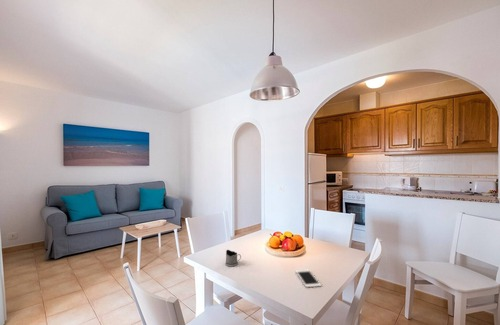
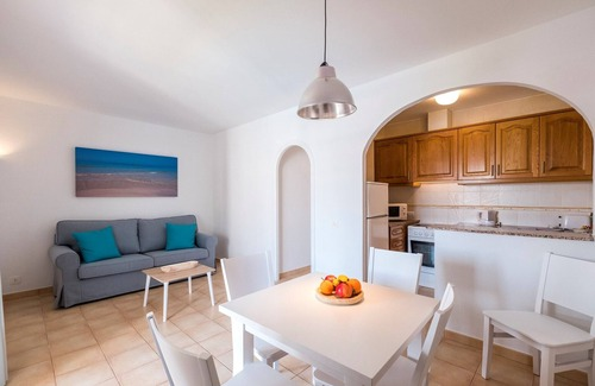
- tea glass holder [224,249,242,268]
- cell phone [294,269,322,288]
